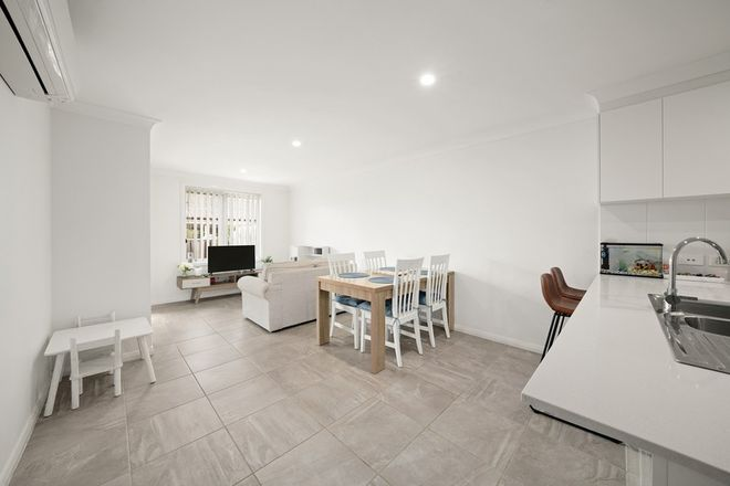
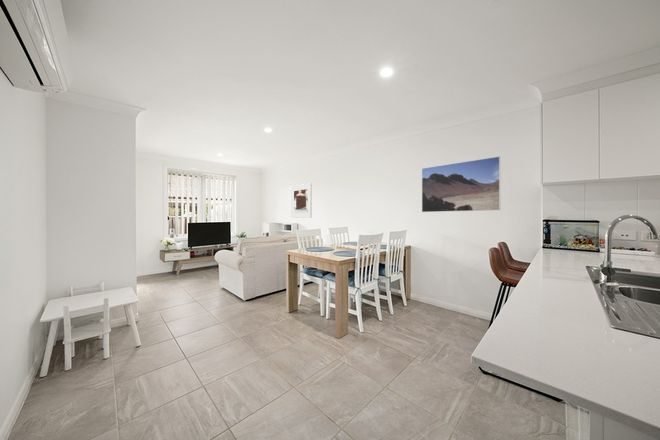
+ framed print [421,155,501,213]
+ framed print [290,182,313,219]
